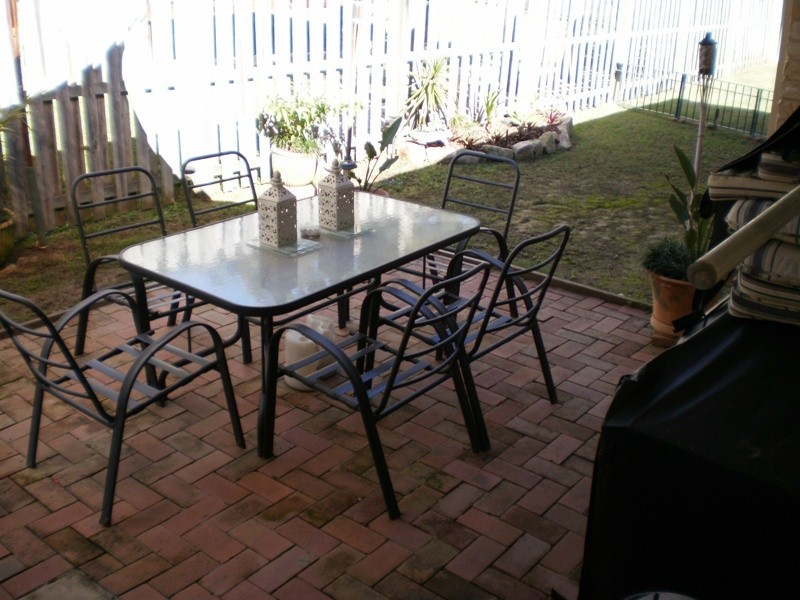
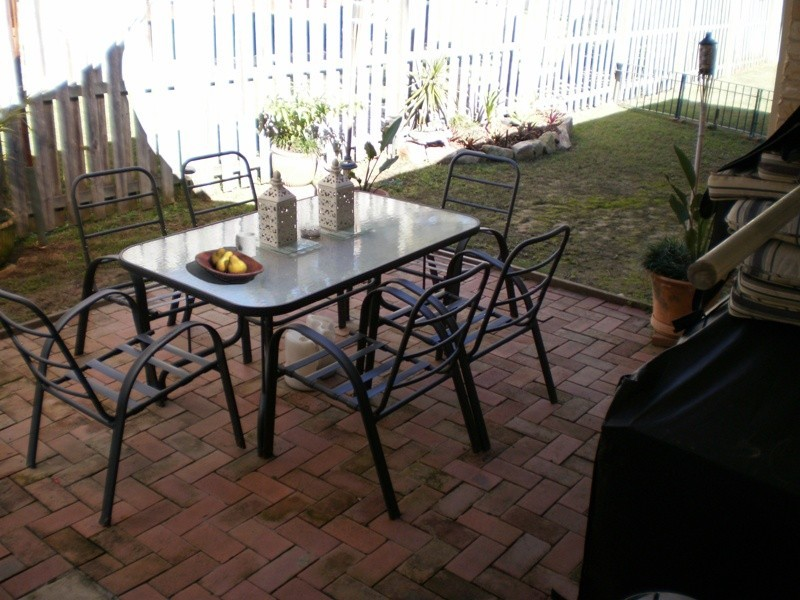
+ fruit bowl [194,247,265,285]
+ mug [234,231,257,258]
